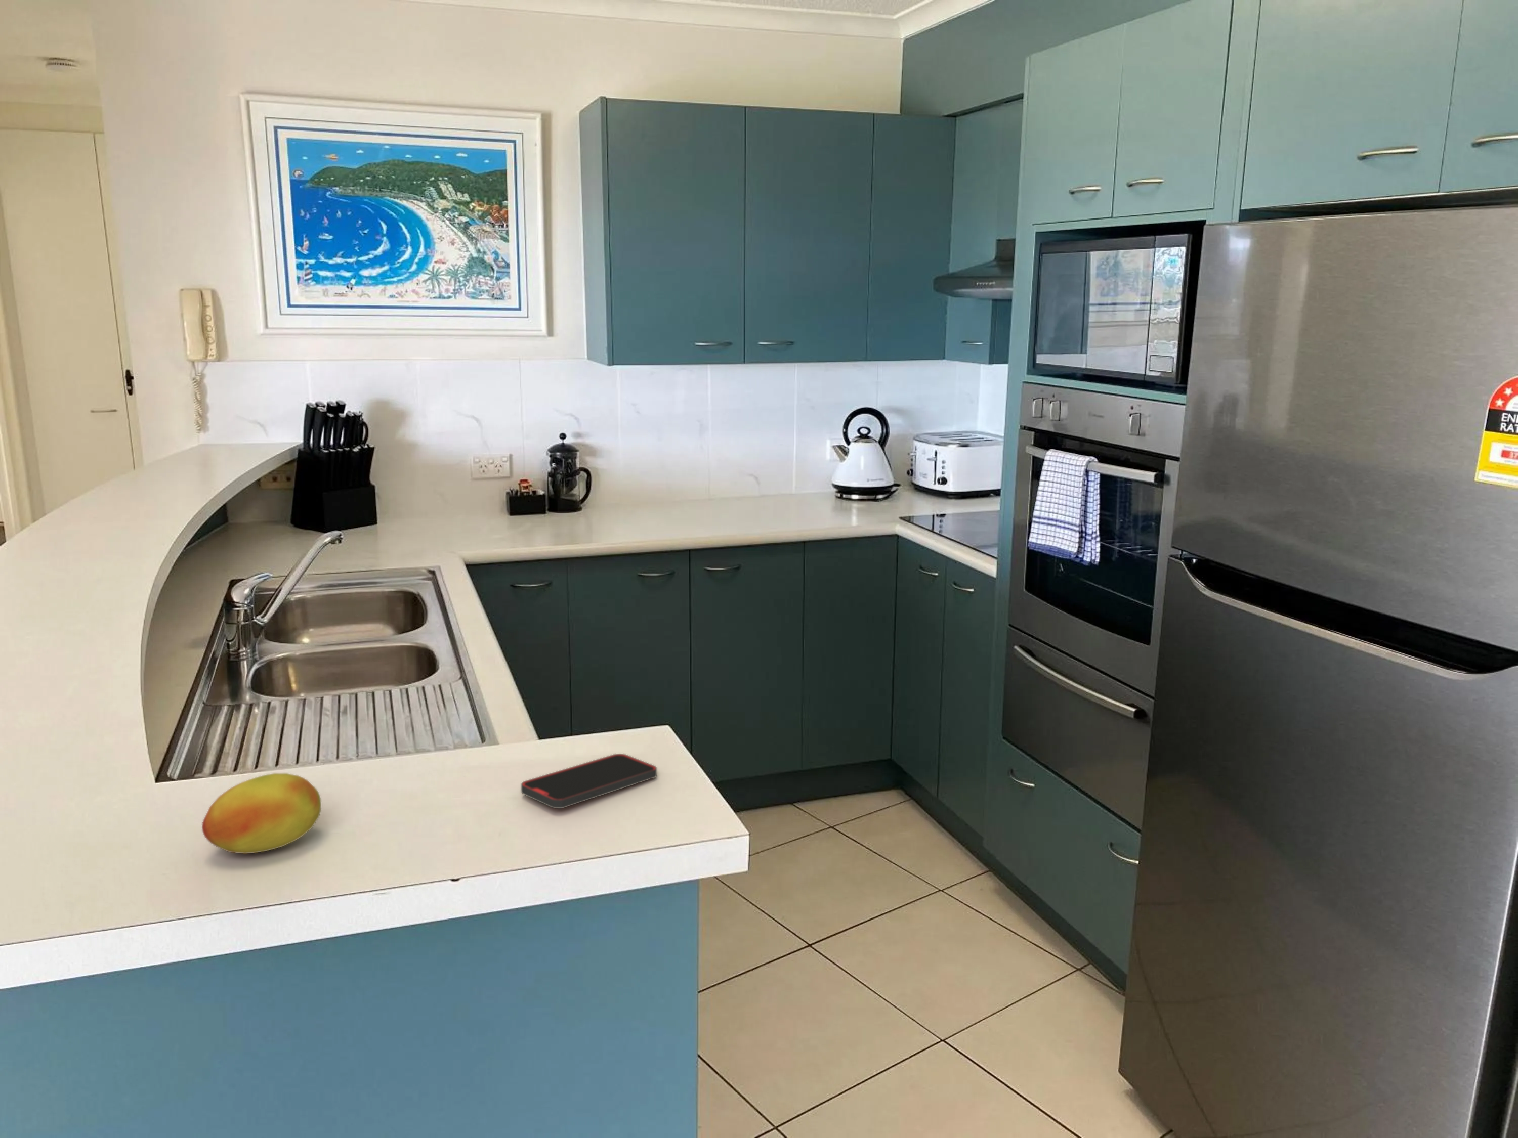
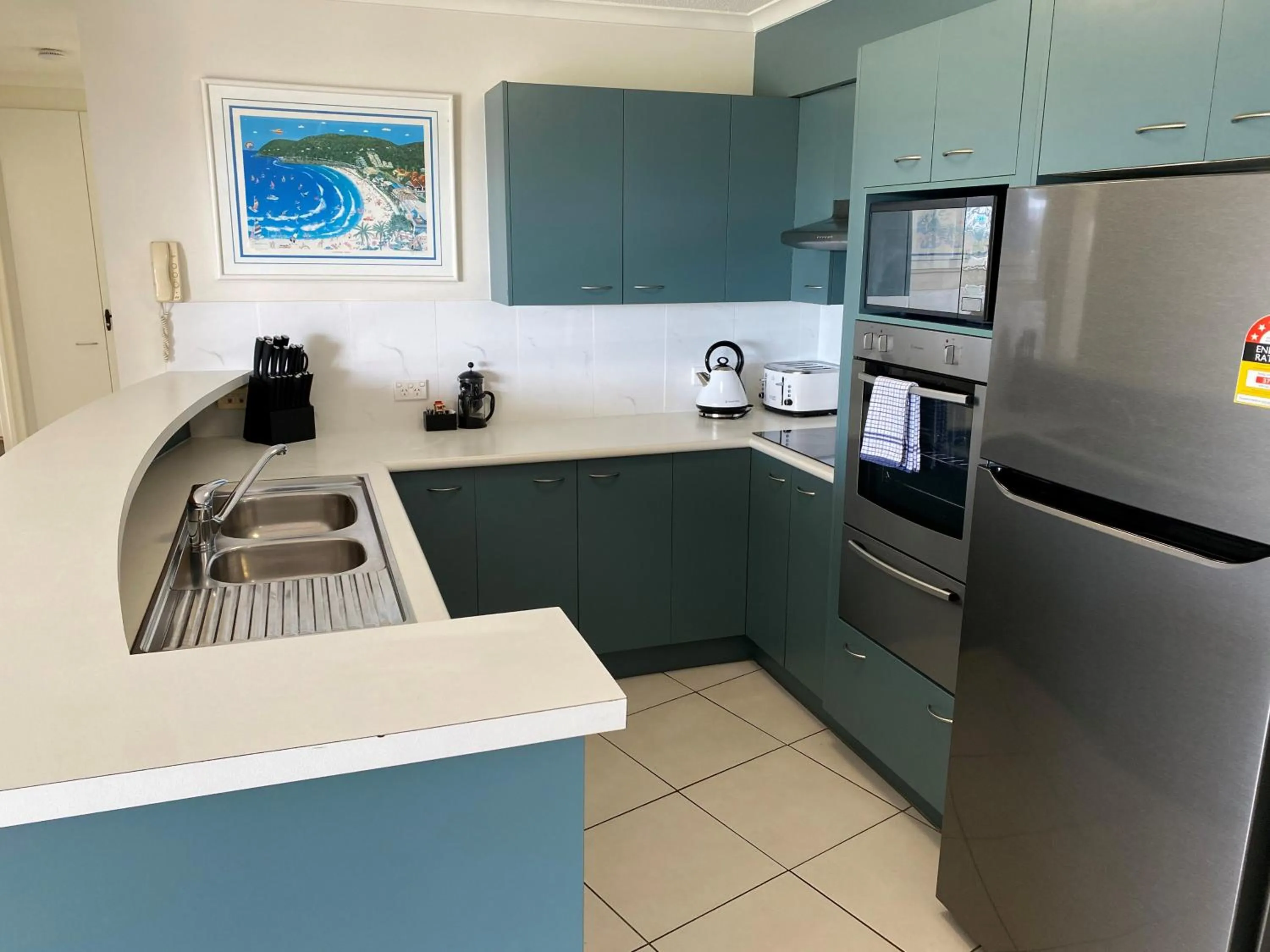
- fruit [201,773,322,855]
- smartphone [521,753,657,809]
